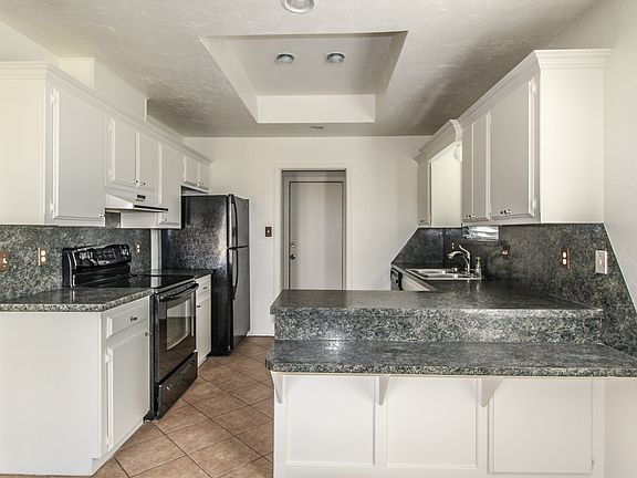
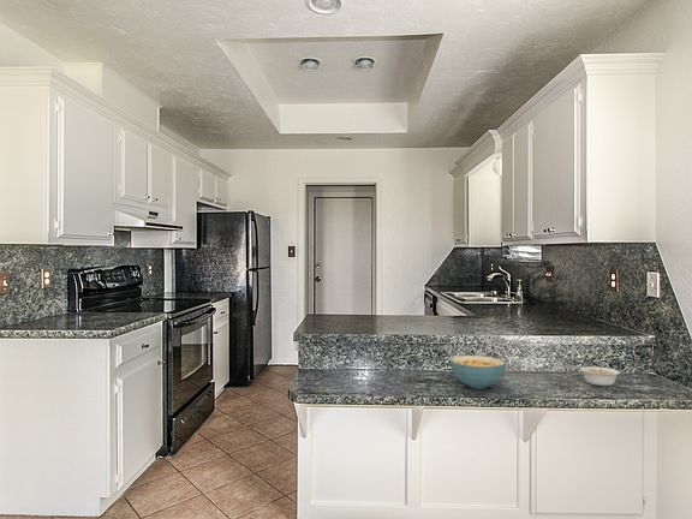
+ legume [579,365,628,387]
+ cereal bowl [449,354,506,390]
